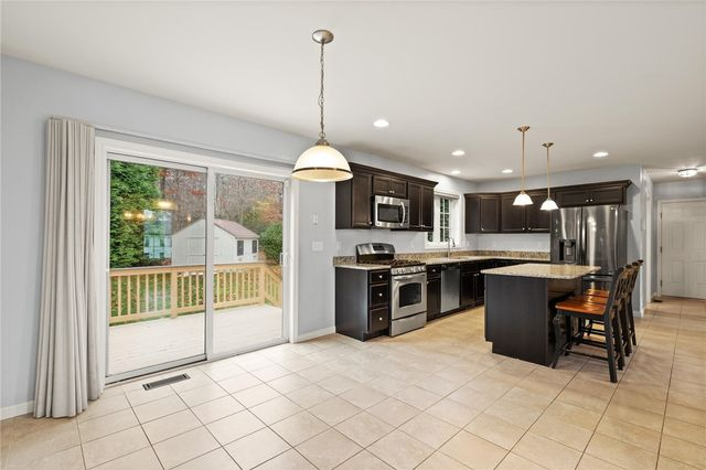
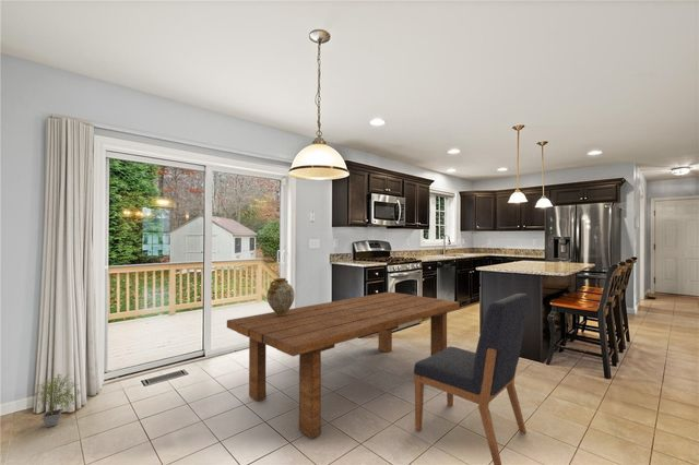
+ ceramic jug [265,277,296,315]
+ chair [413,293,530,465]
+ potted plant [31,373,82,428]
+ dining table [226,290,461,440]
